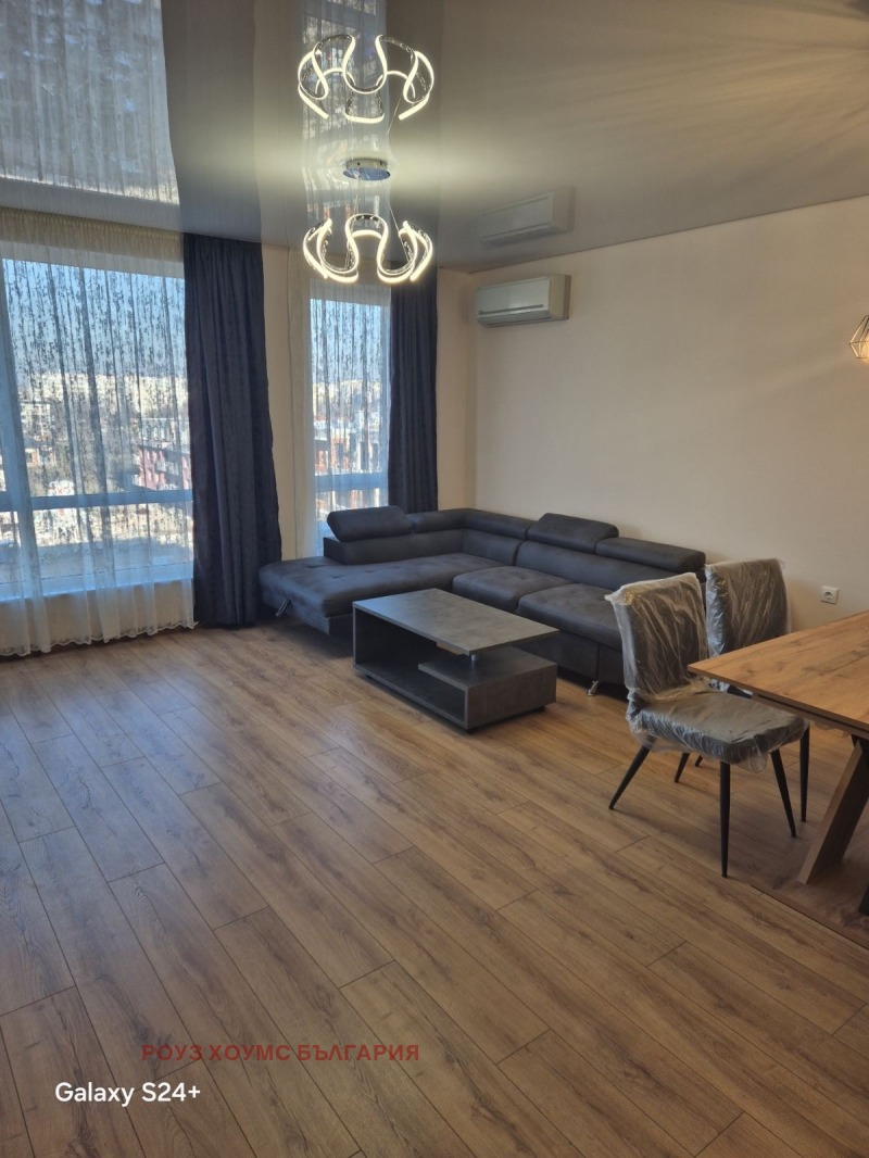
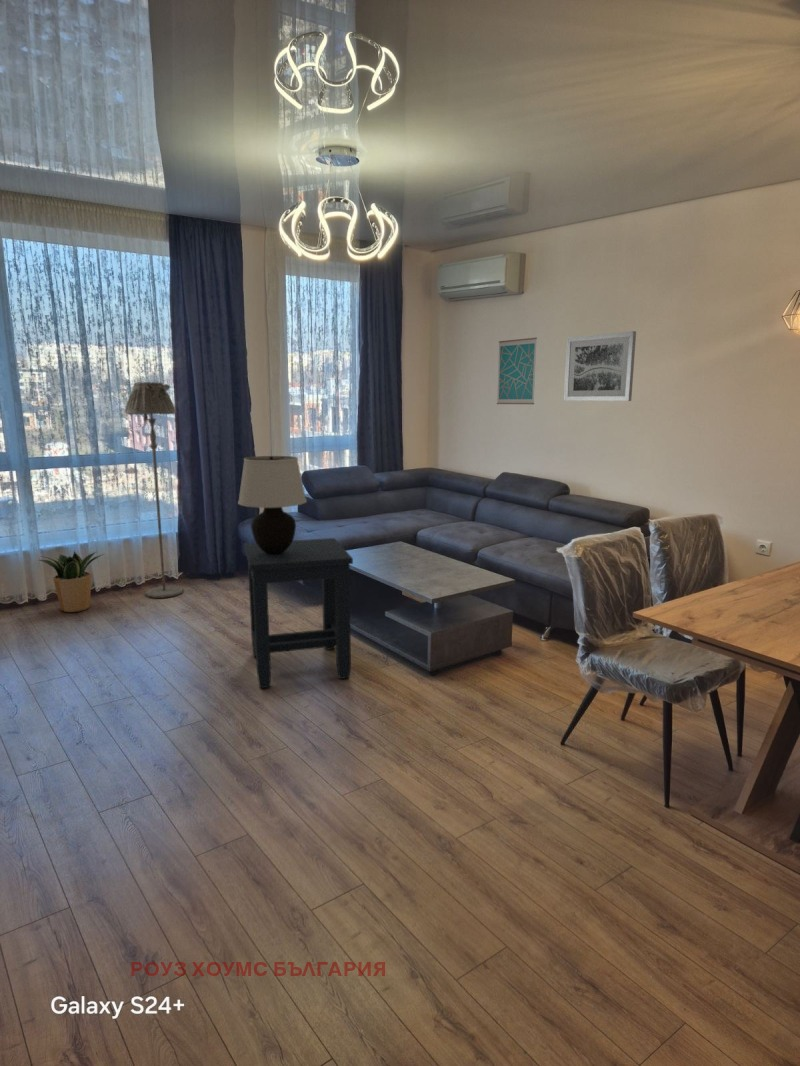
+ potted plant [39,550,105,613]
+ wall art [563,330,637,402]
+ floor lamp [124,381,184,599]
+ wall art [496,337,538,405]
+ table lamp [237,455,308,555]
+ side table [243,537,354,689]
